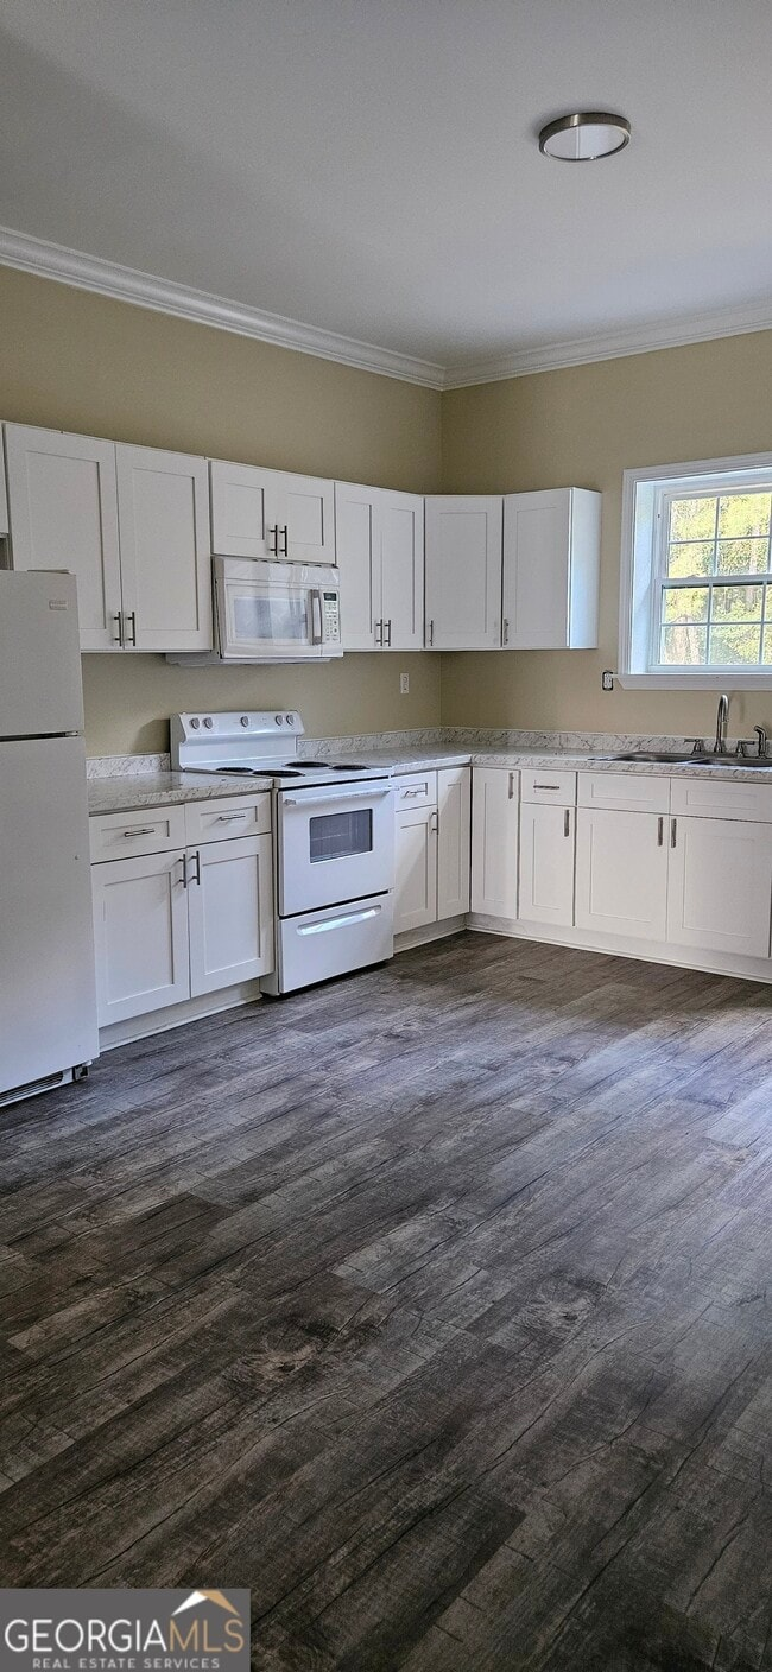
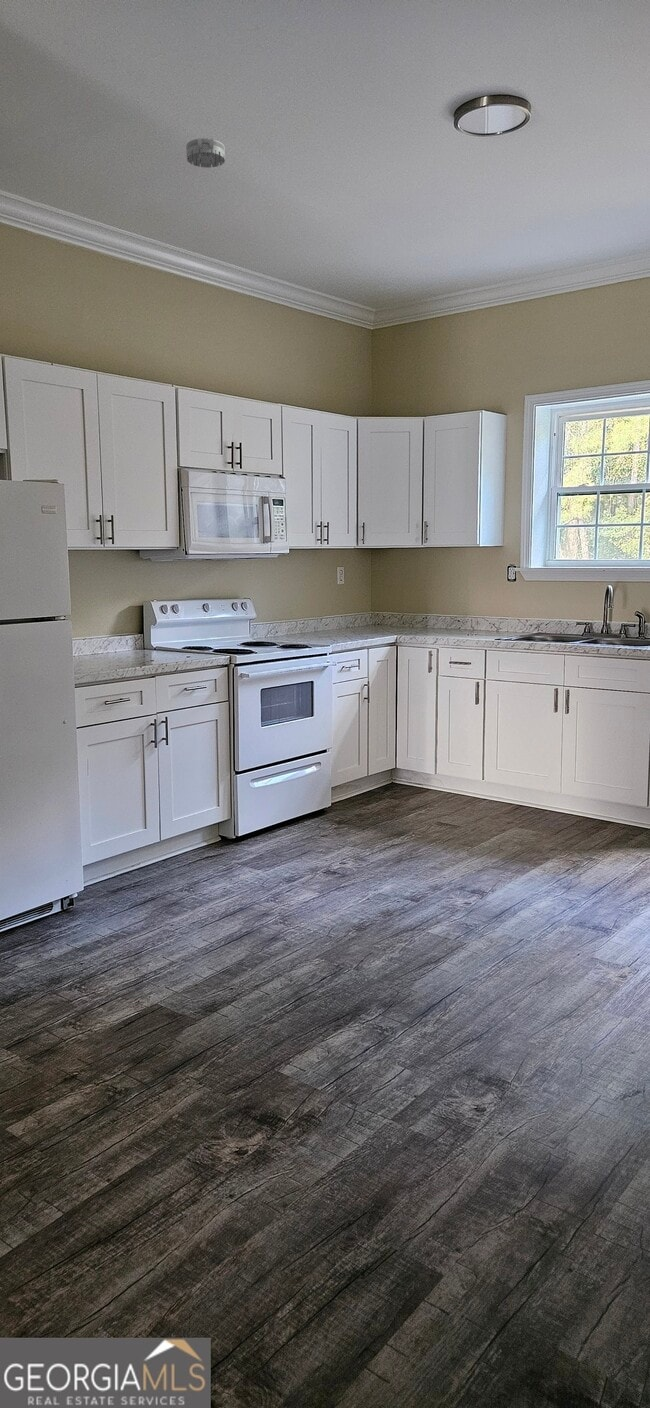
+ smoke detector [185,137,226,169]
